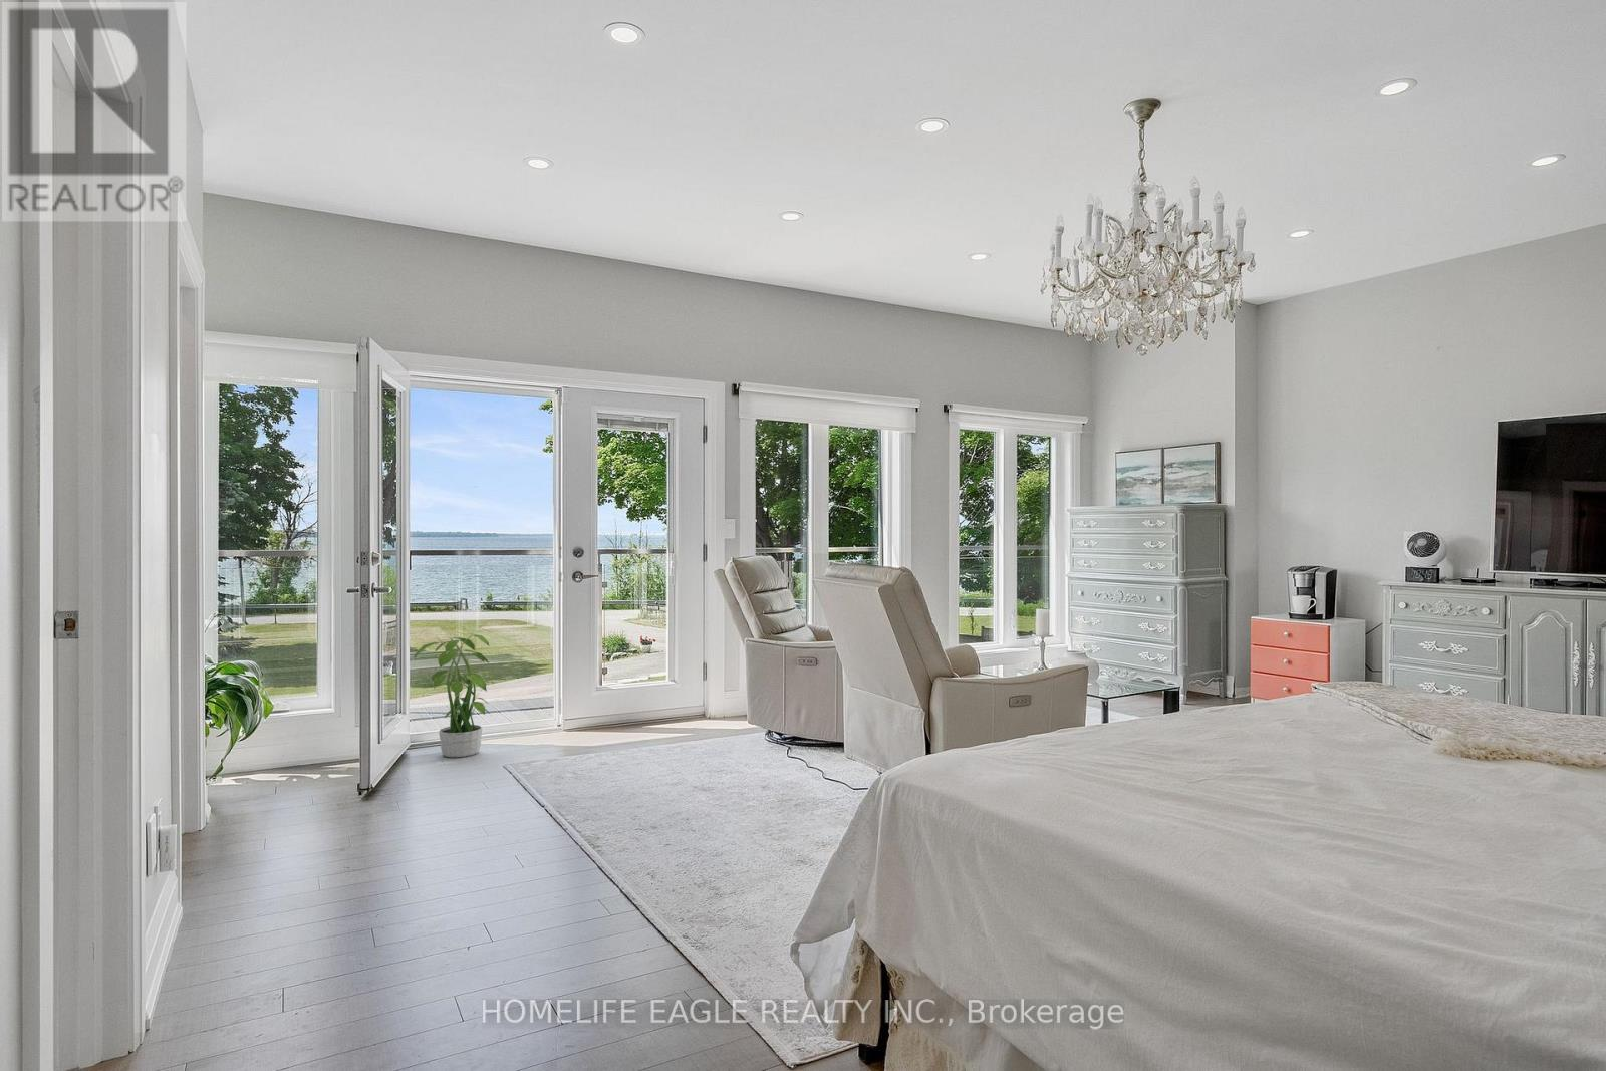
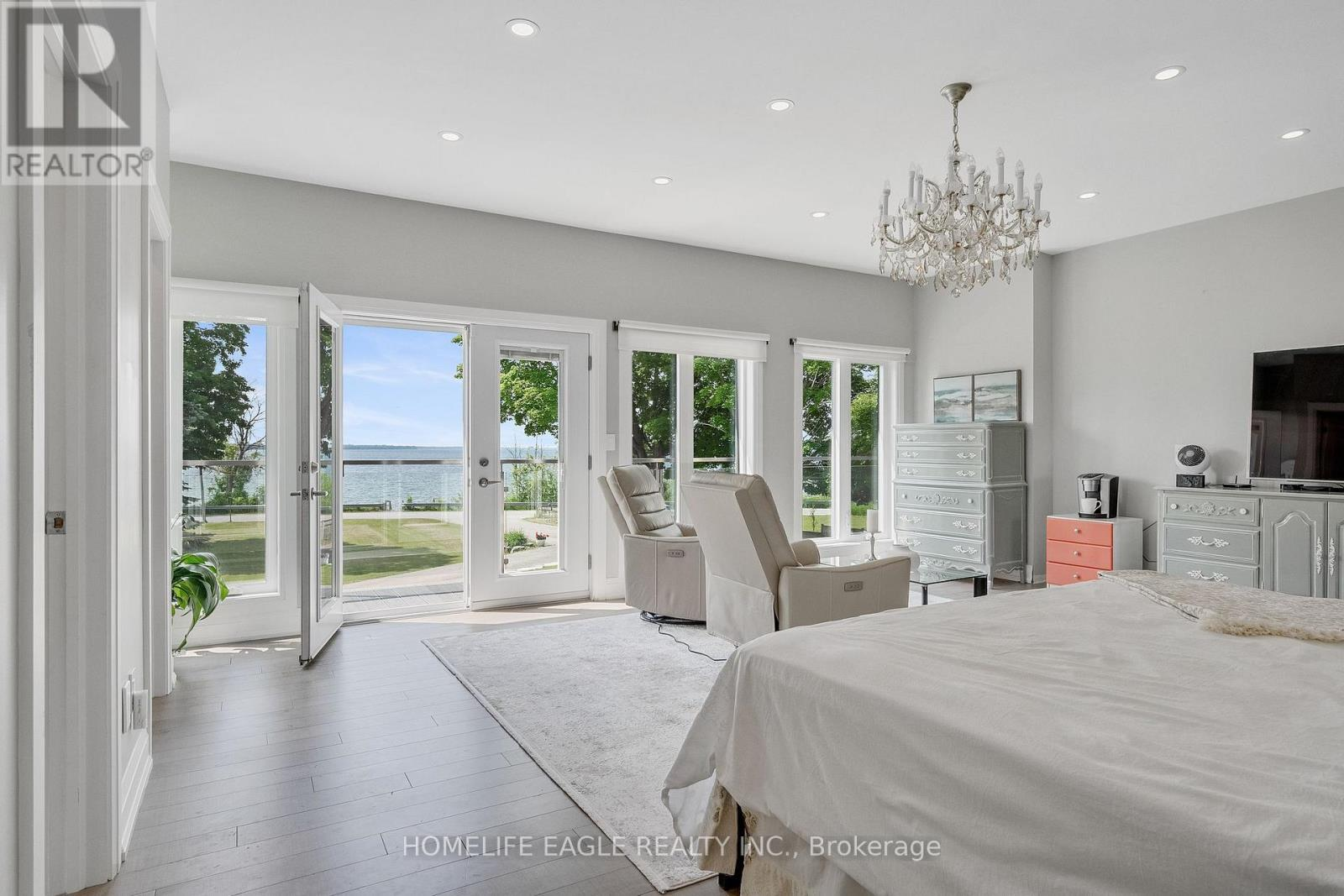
- potted plant [410,634,495,758]
